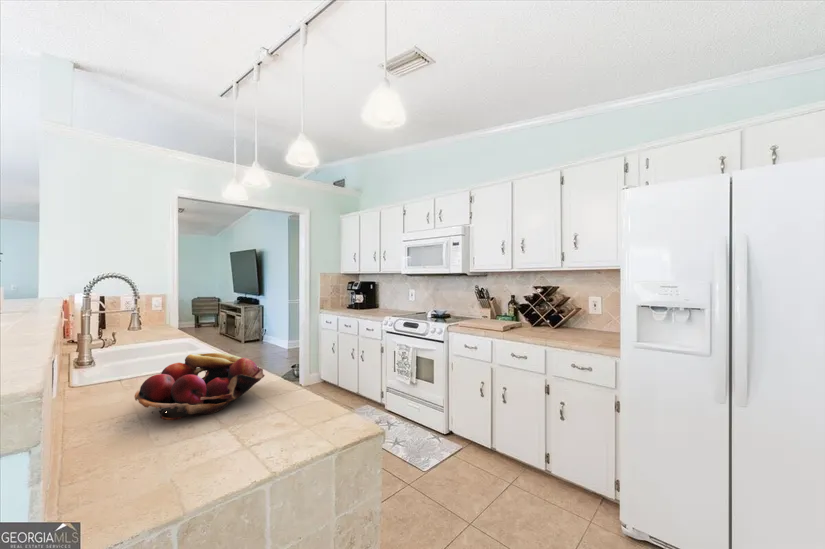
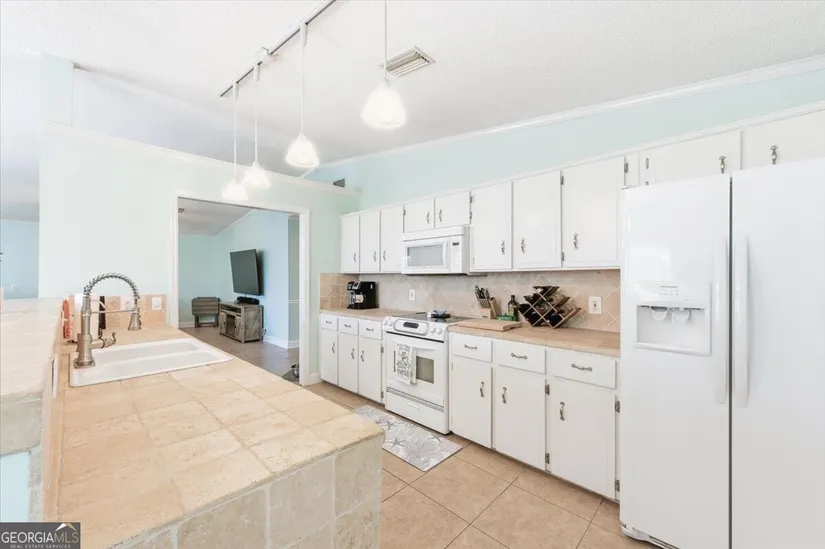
- fruit basket [133,352,266,421]
